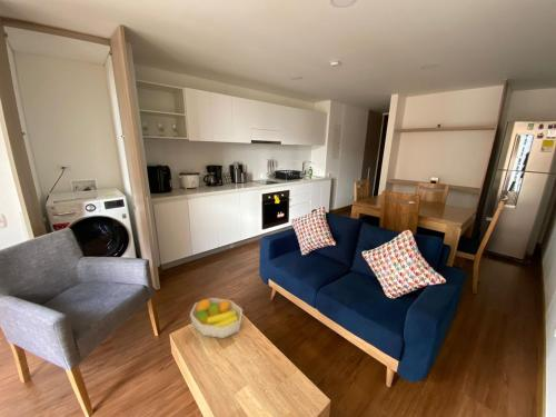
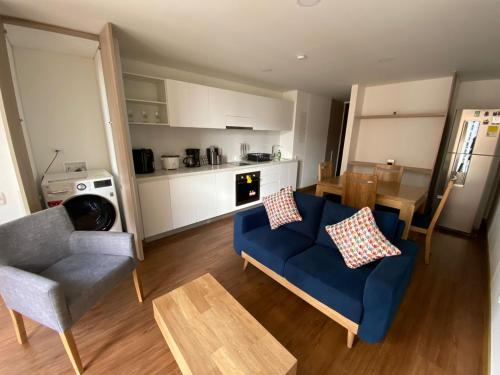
- fruit bowl [189,297,244,339]
